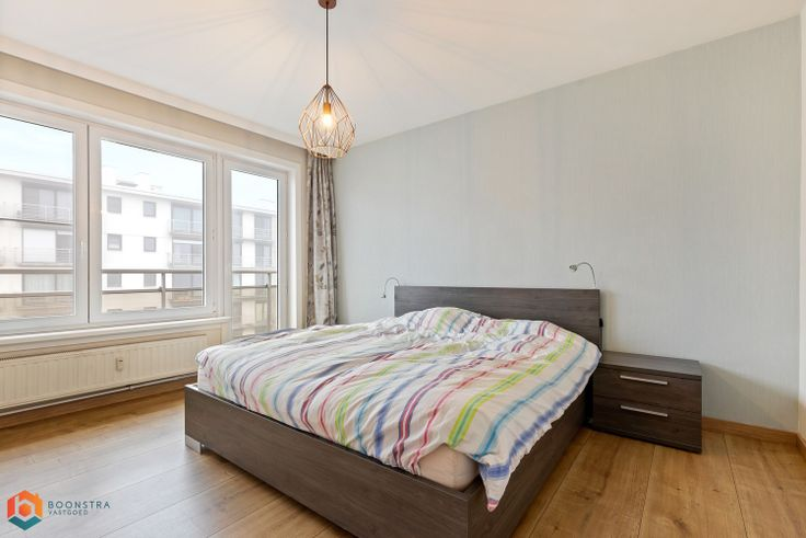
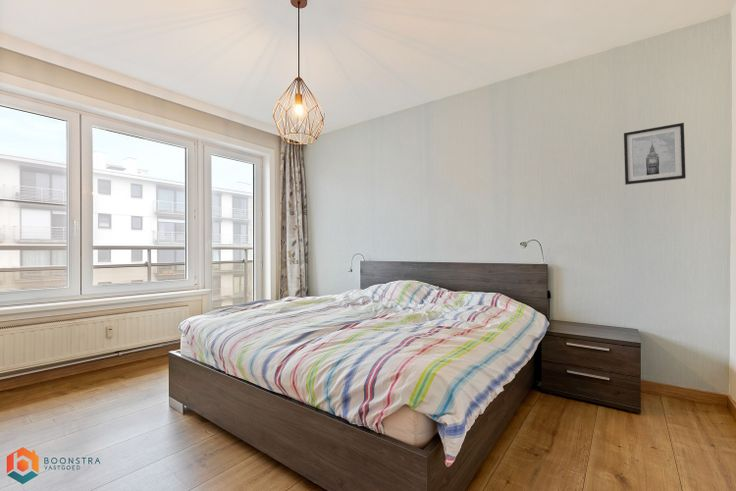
+ wall art [623,122,687,186]
